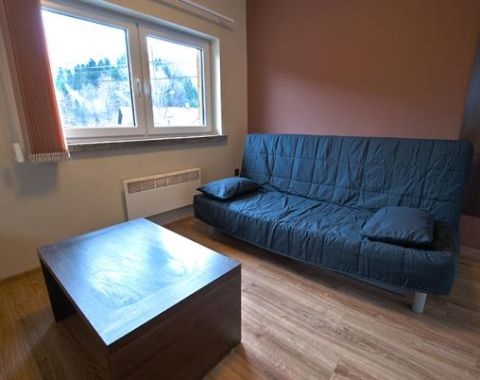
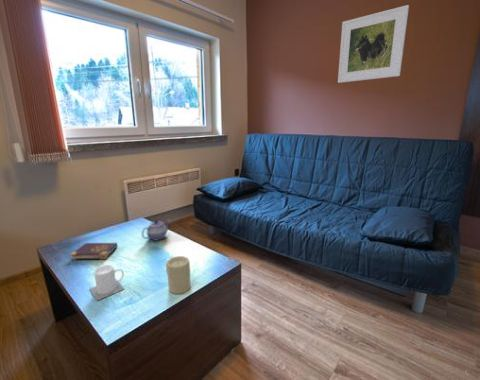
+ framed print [337,4,410,84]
+ teapot [141,219,171,242]
+ candle [165,255,192,295]
+ mug [89,264,125,301]
+ book [69,242,118,261]
